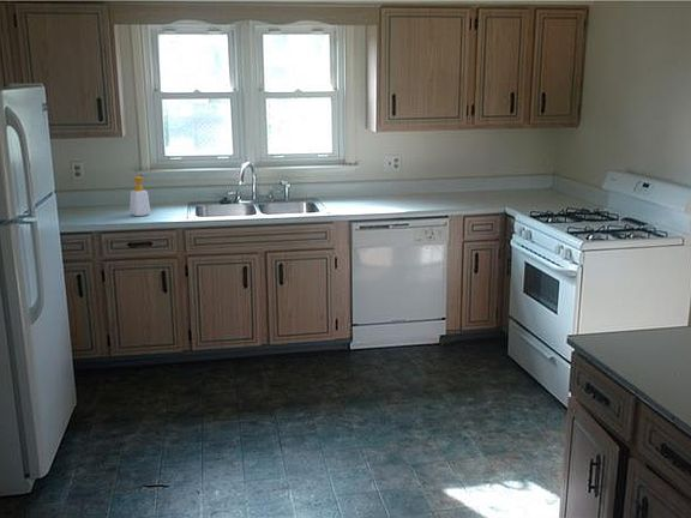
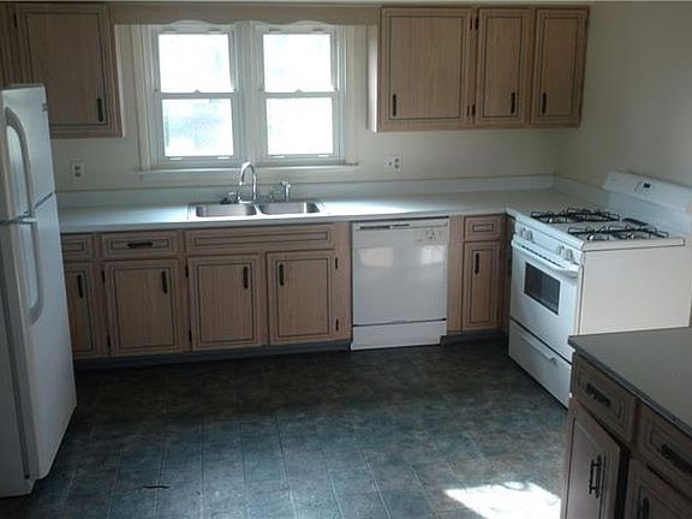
- soap bottle [128,175,152,217]
